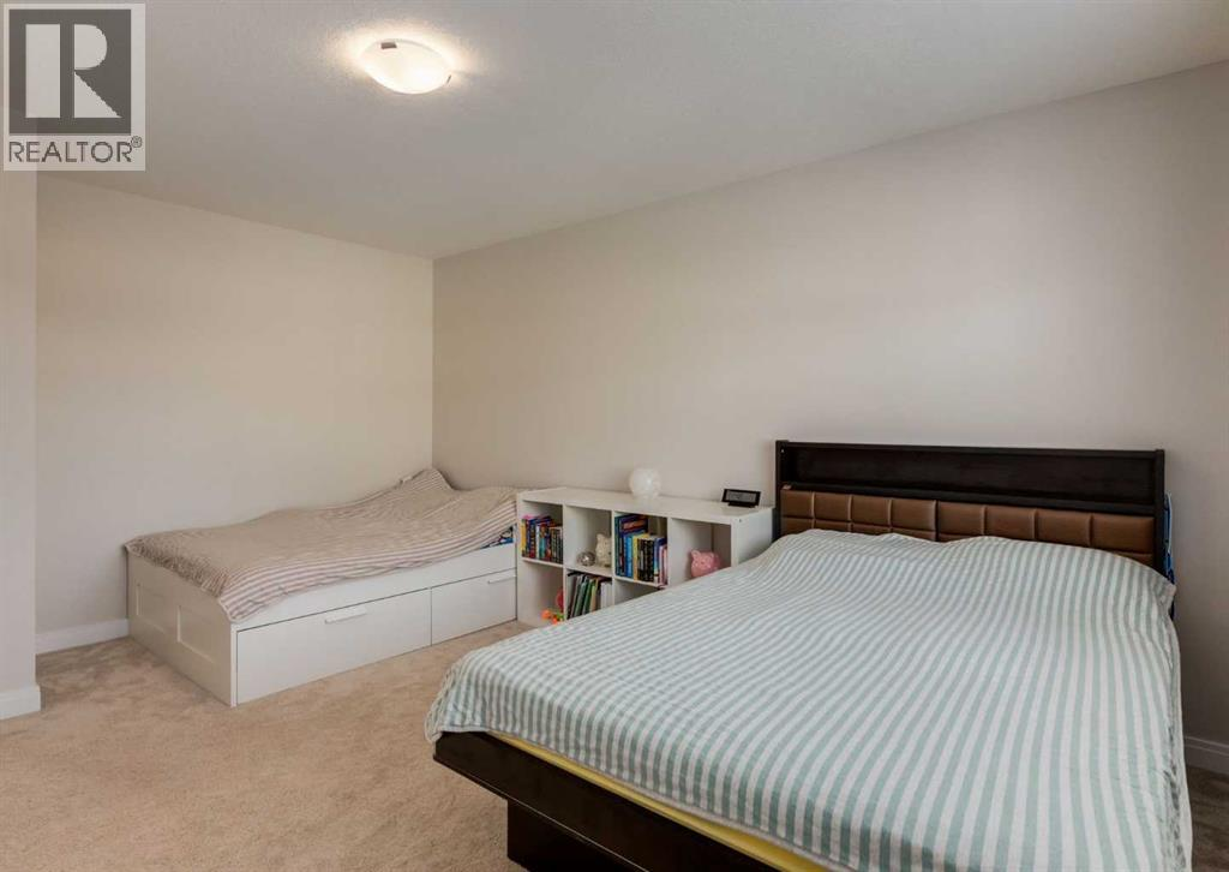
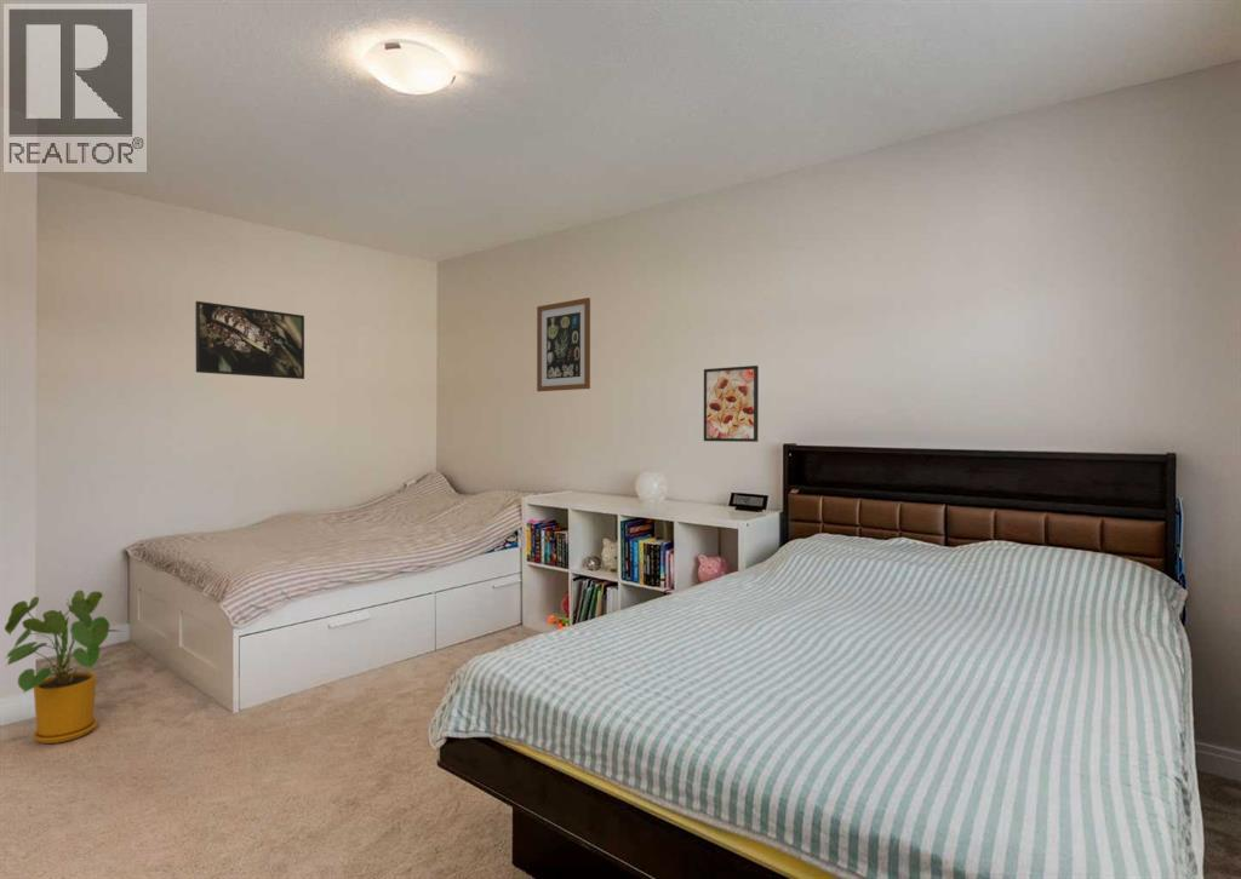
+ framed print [703,364,760,443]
+ wall art [536,297,591,392]
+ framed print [194,300,305,380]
+ house plant [2,588,126,745]
